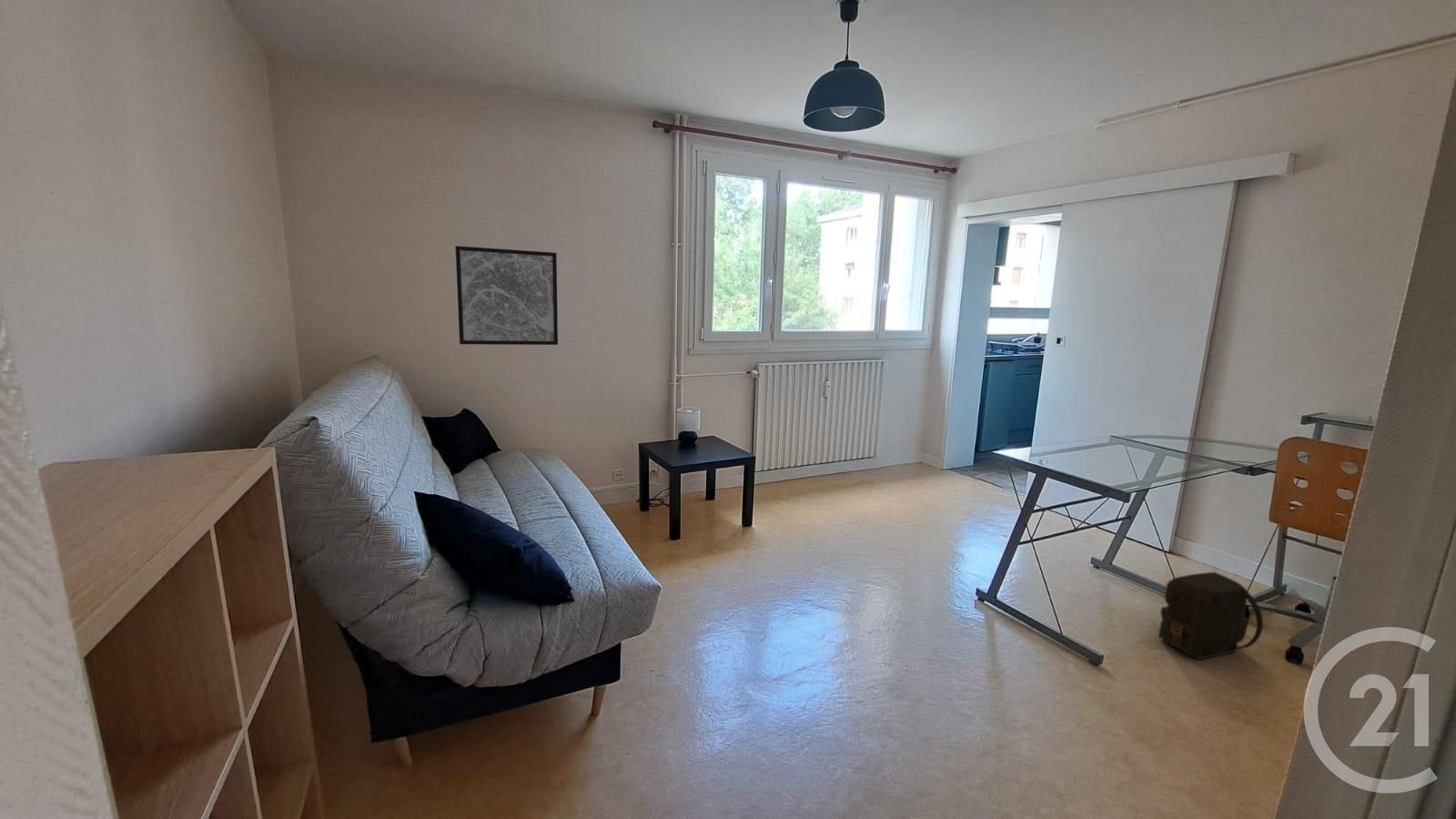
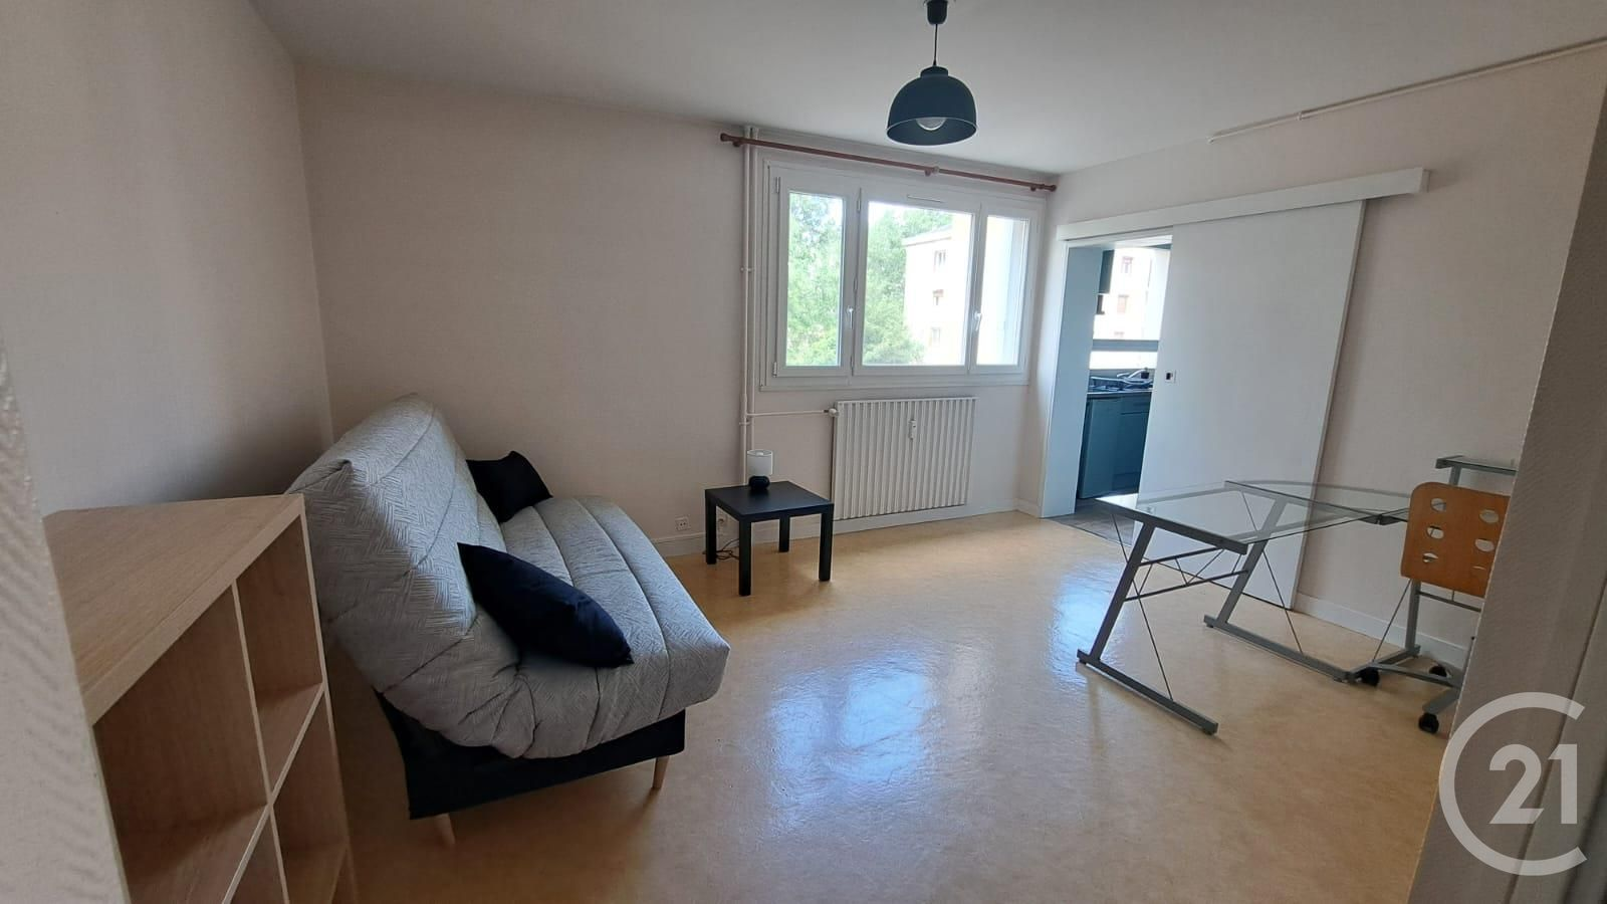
- wall art [455,245,559,346]
- backpack [1158,571,1264,661]
